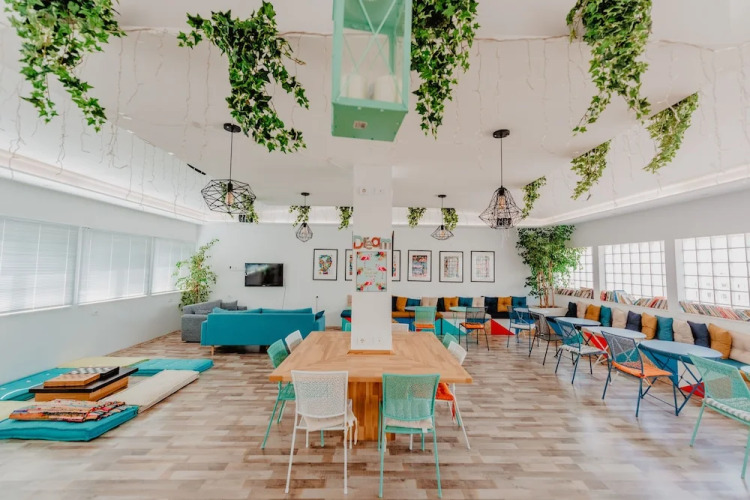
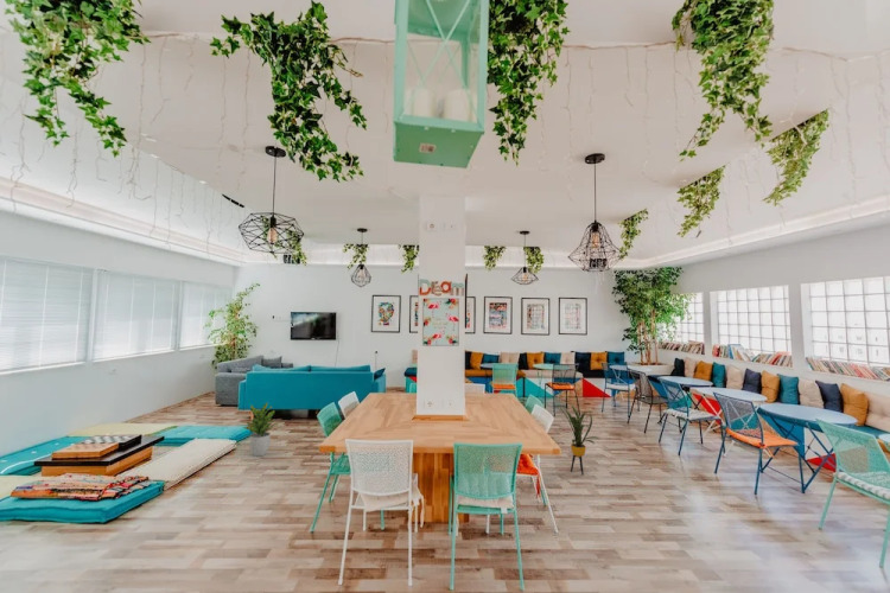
+ house plant [551,402,600,476]
+ potted plant [242,402,280,458]
